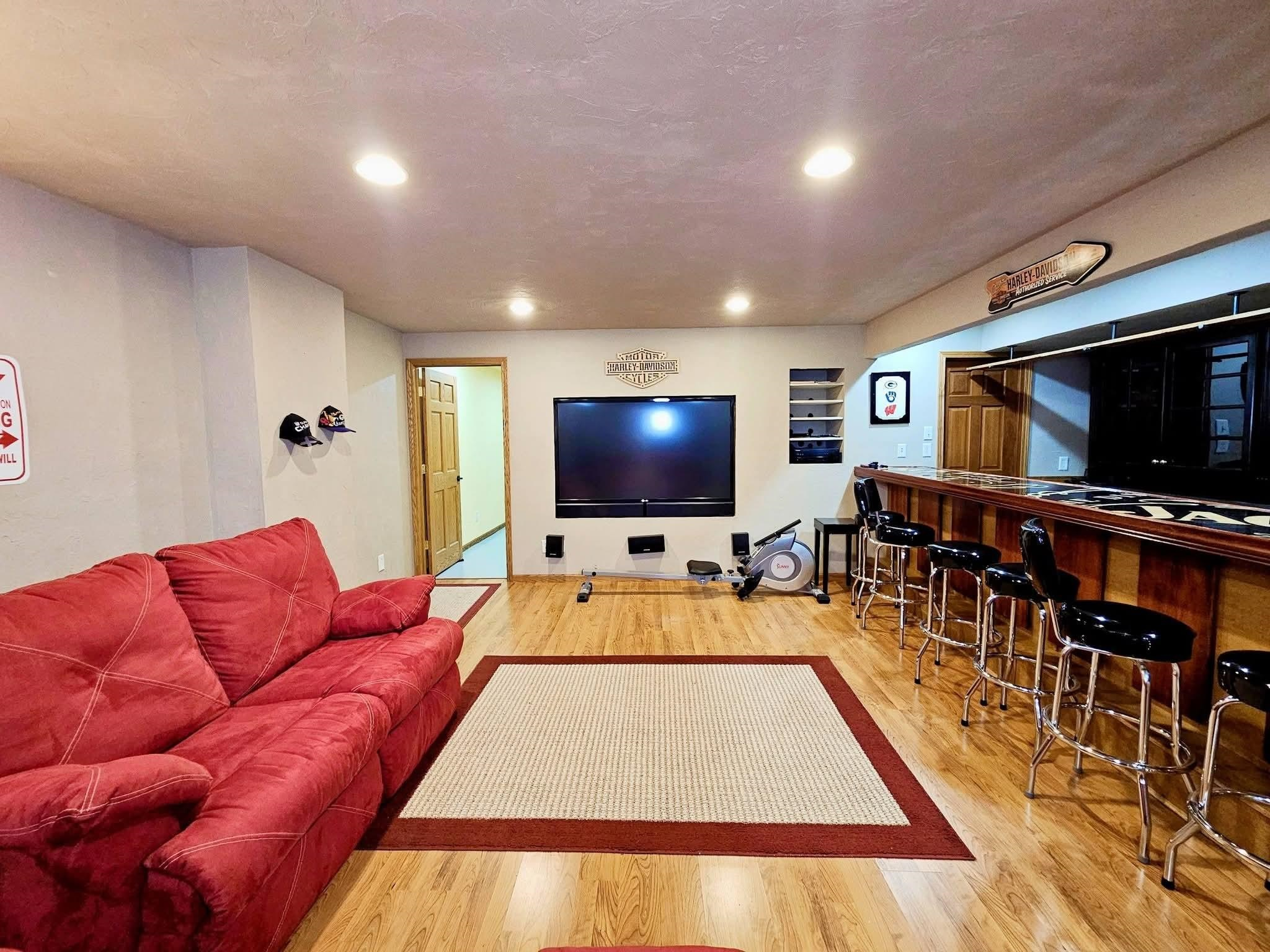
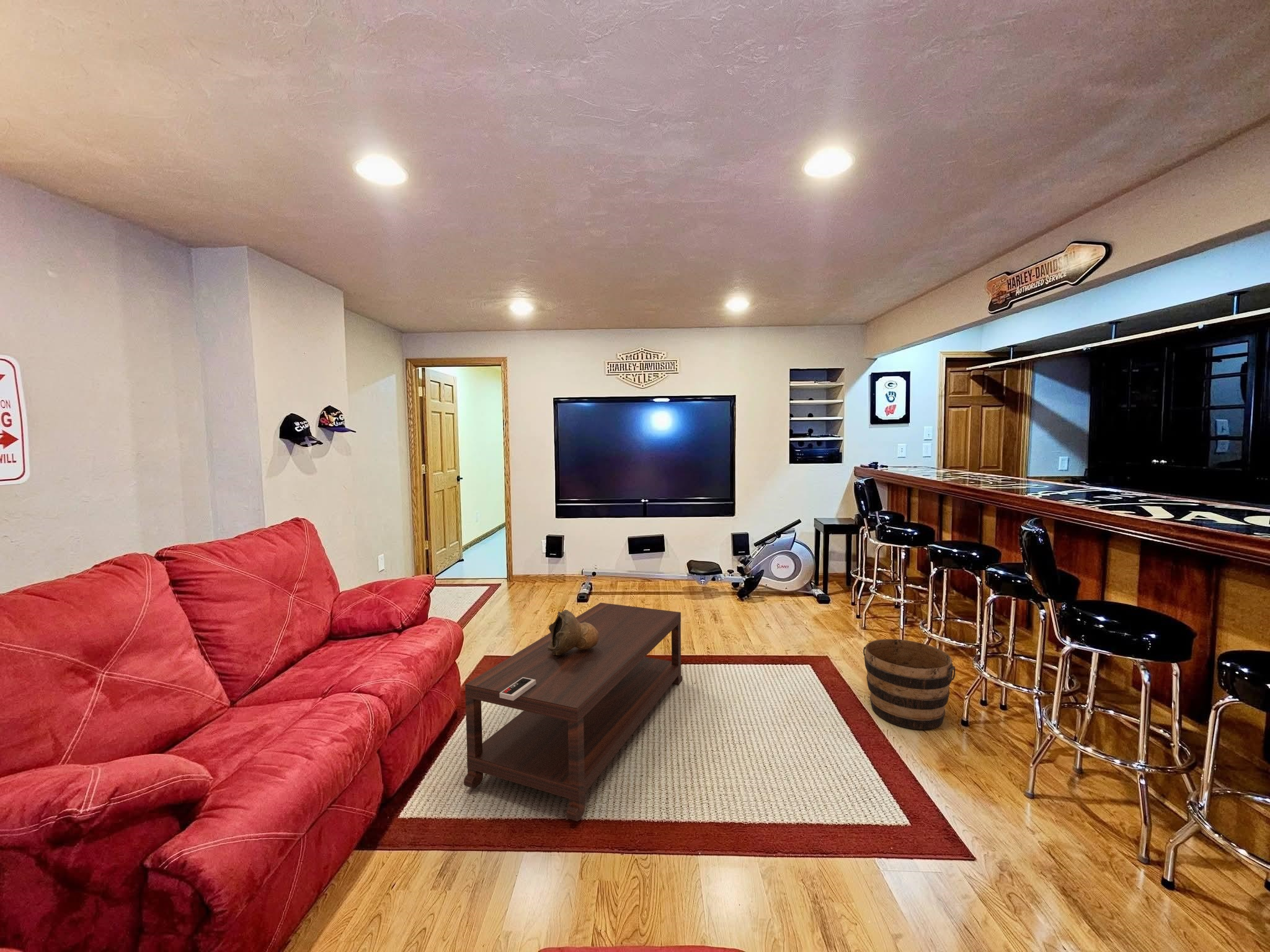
+ decorative bowl [548,609,599,655]
+ game controller [499,677,536,700]
+ bucket [863,638,956,730]
+ coffee table [463,602,683,822]
